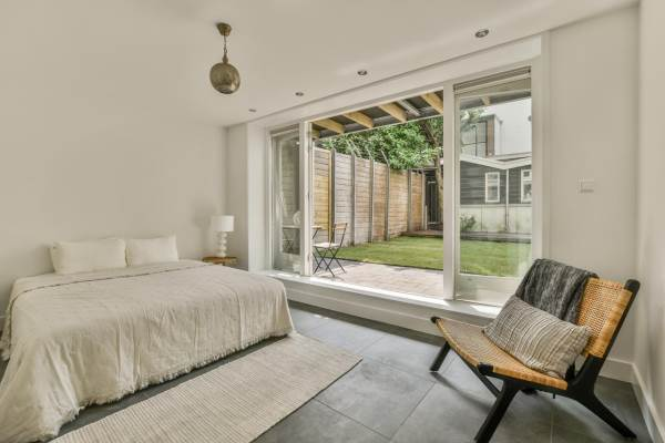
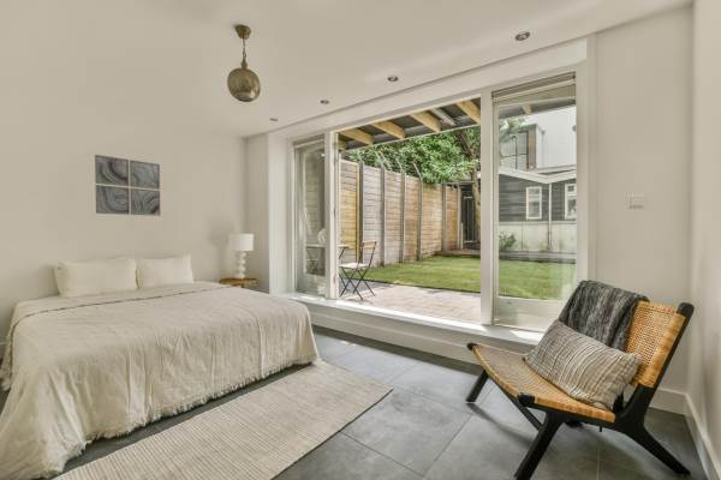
+ wall art [94,154,161,217]
